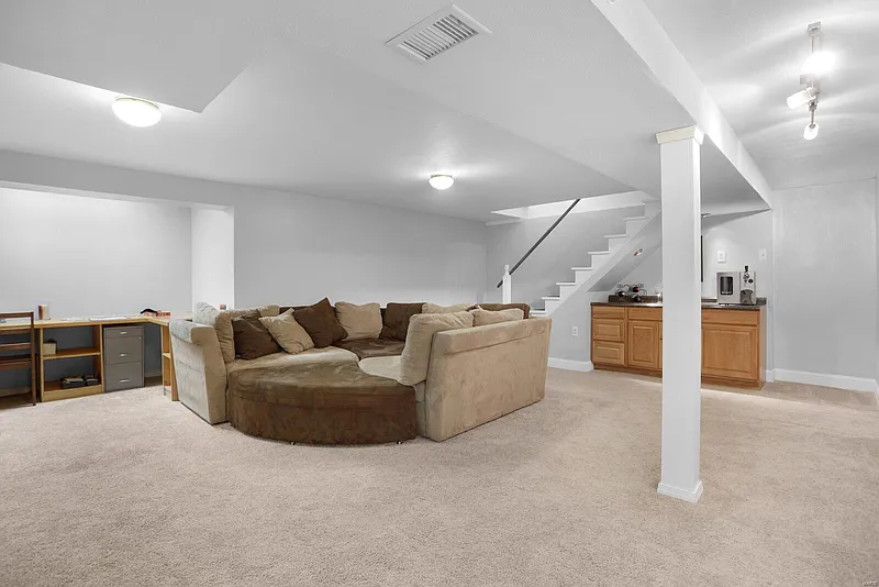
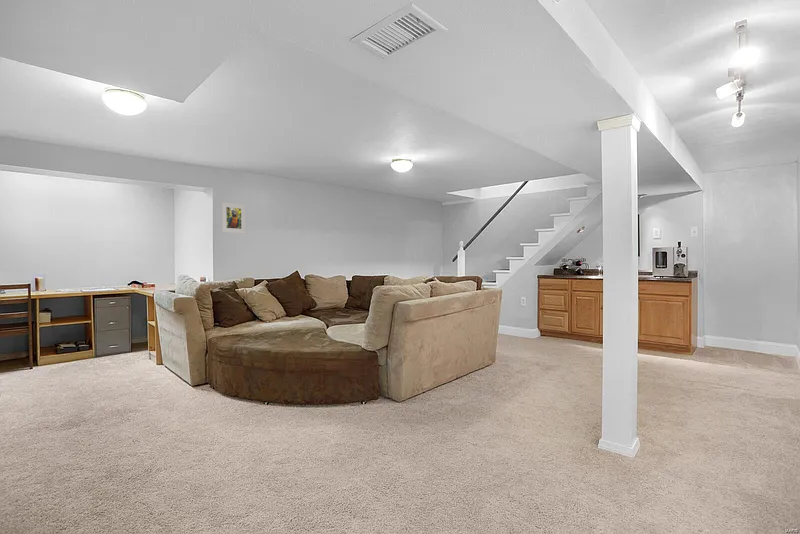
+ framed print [221,201,247,234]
